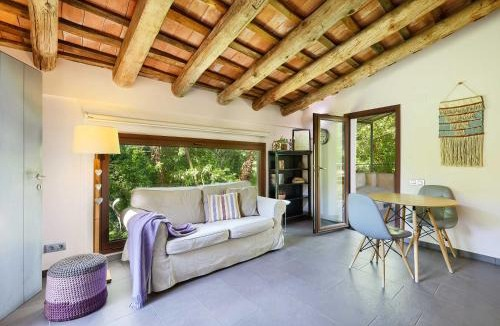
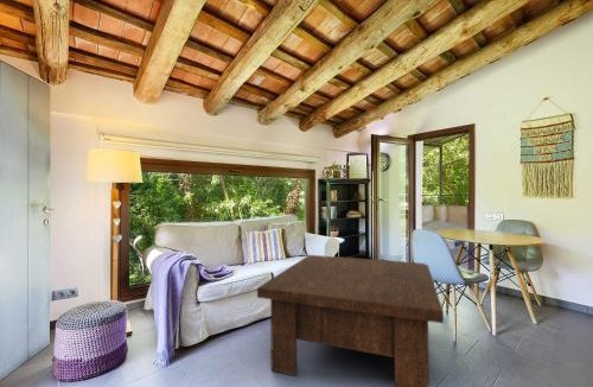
+ coffee table [256,254,445,387]
